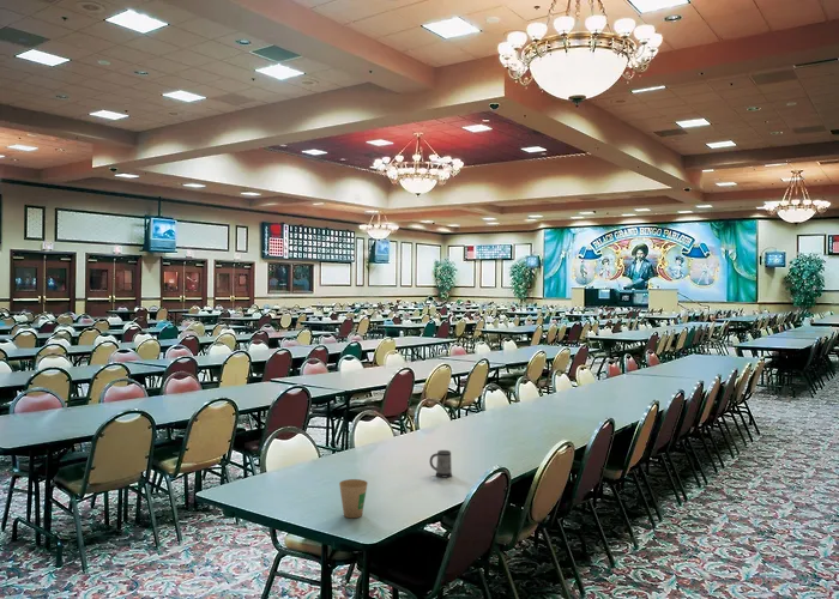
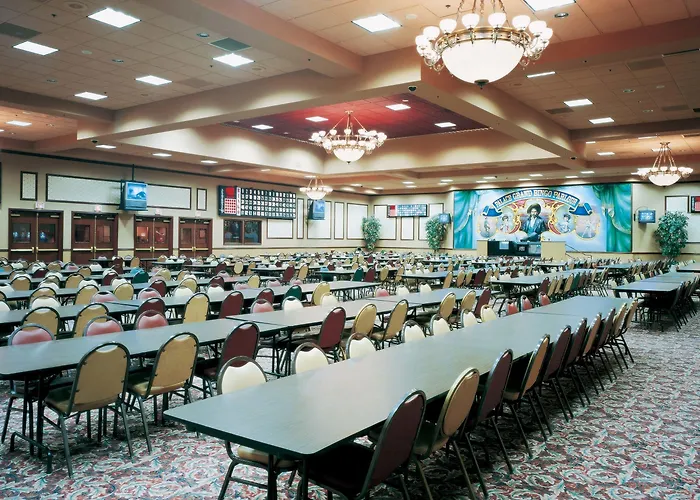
- paper cup [338,478,369,519]
- mug [429,449,453,478]
